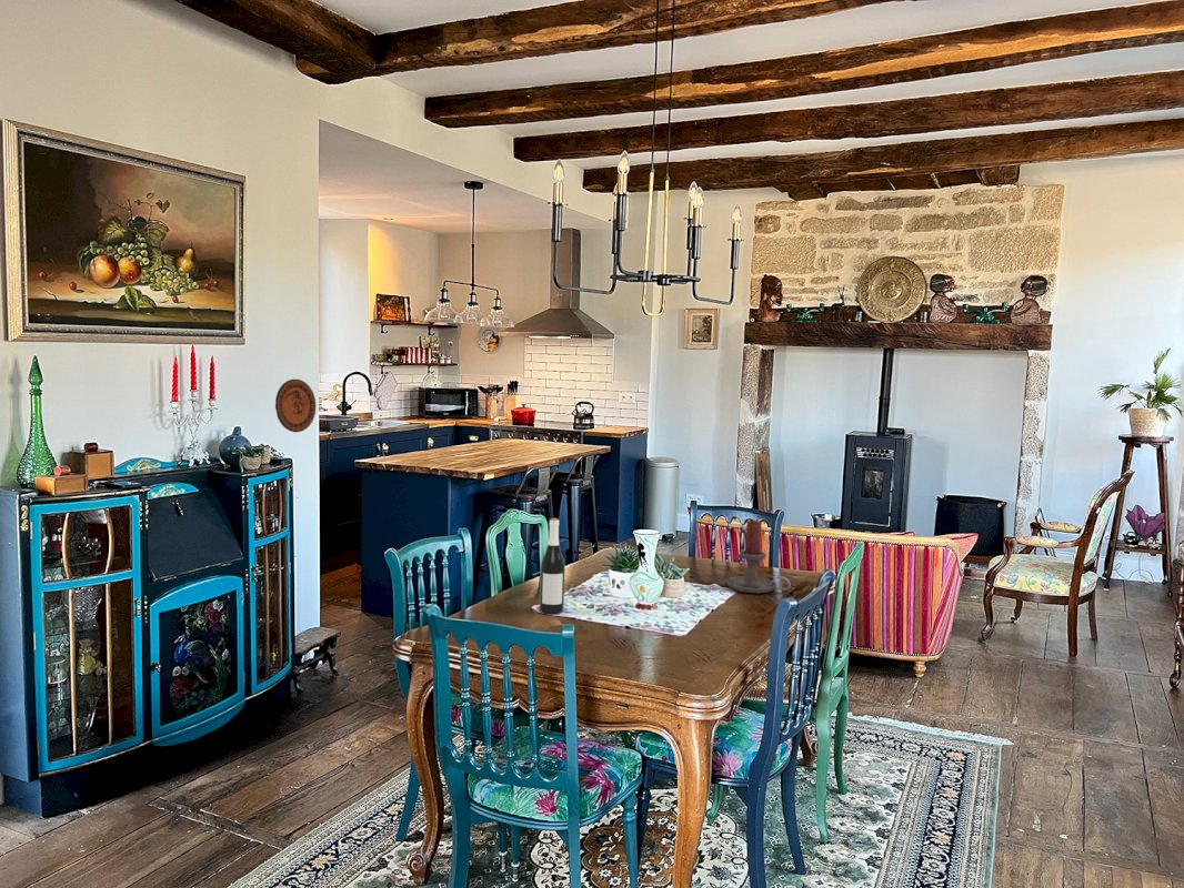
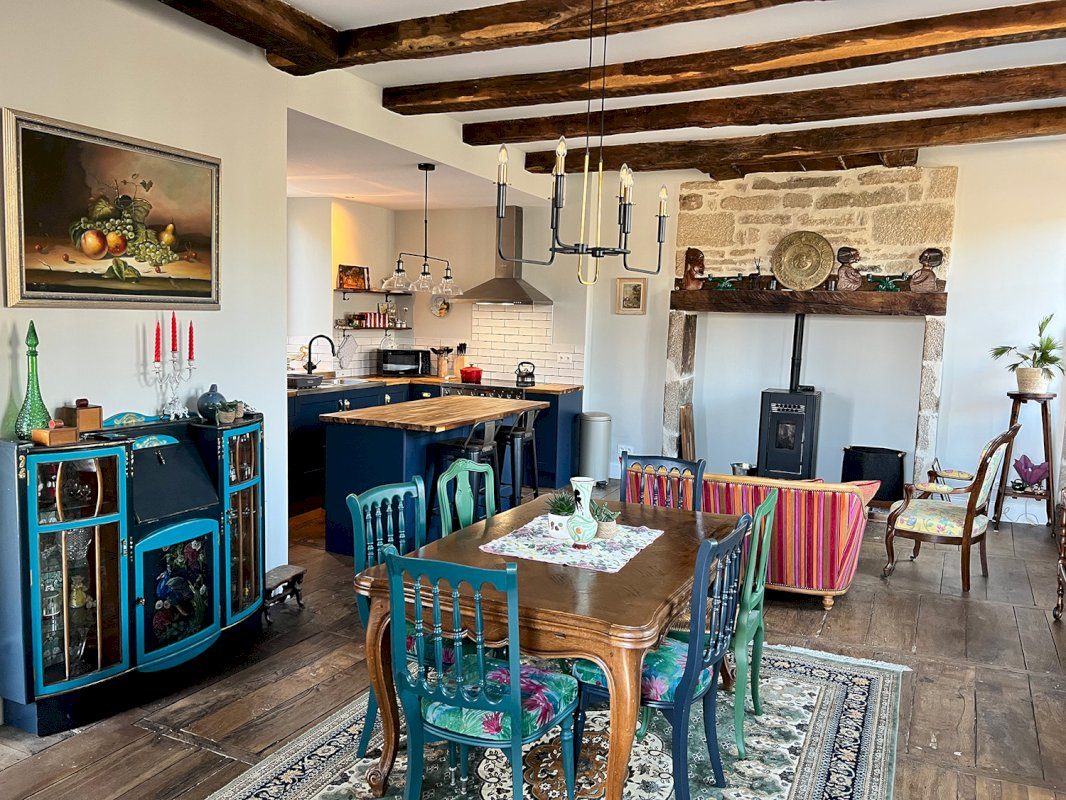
- wine bottle [539,517,566,615]
- decorative plate [274,379,317,433]
- candle holder [725,519,792,594]
